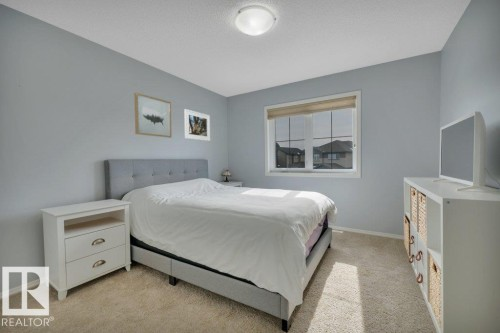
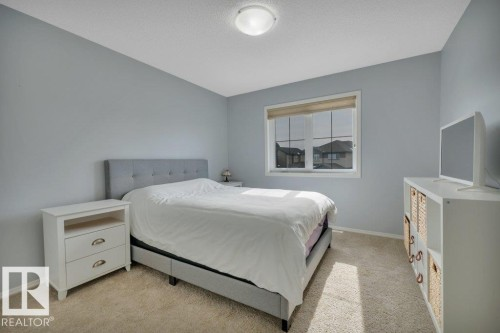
- wall art [133,92,172,139]
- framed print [183,108,211,142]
